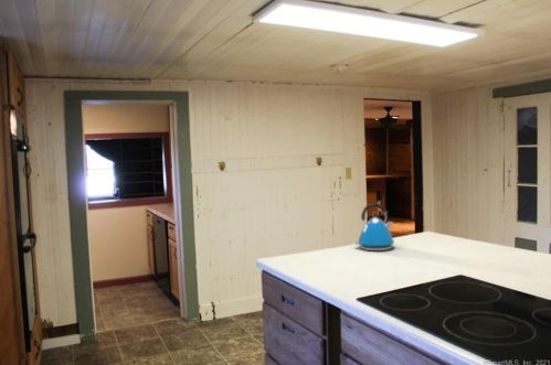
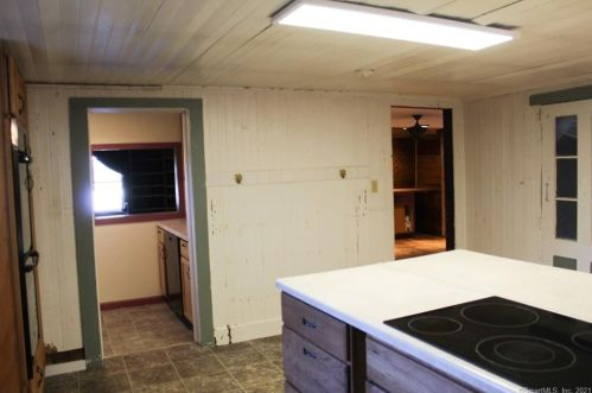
- kettle [354,202,395,251]
